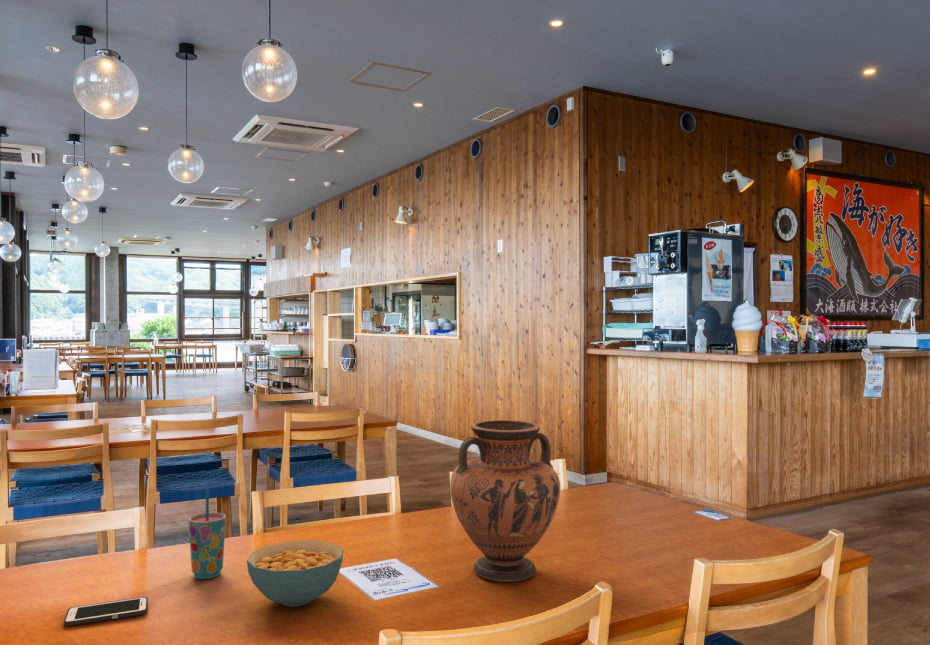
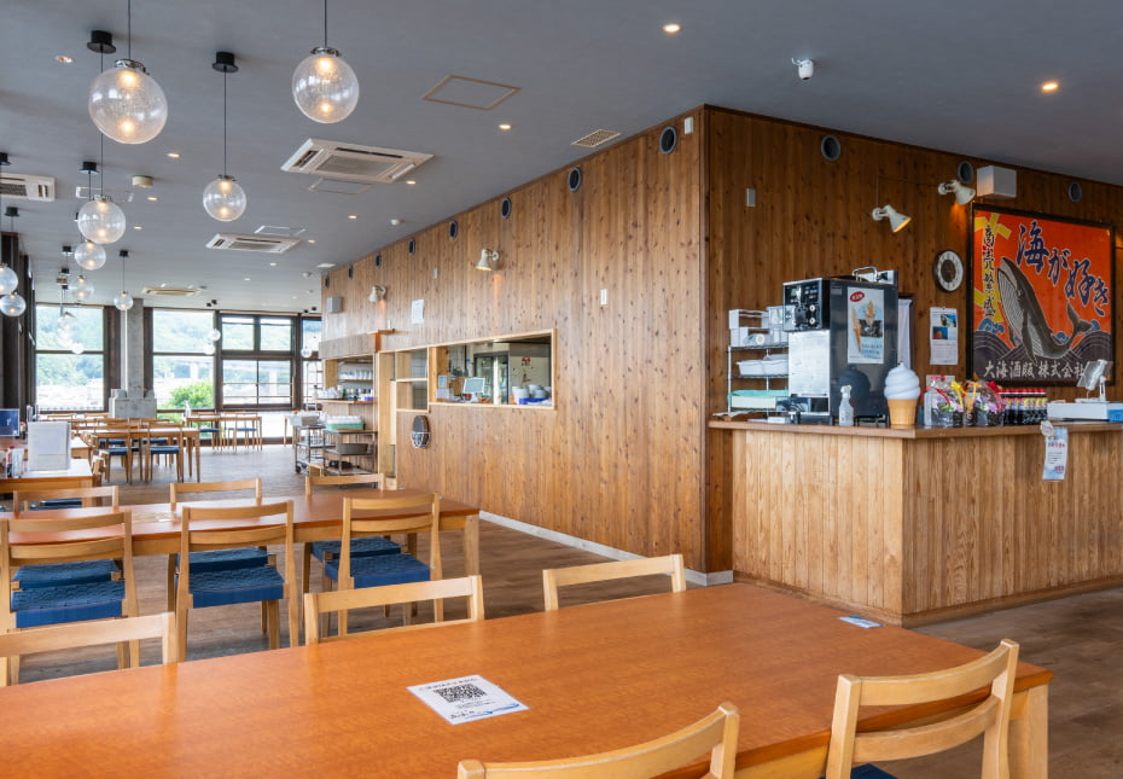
- cell phone [63,596,149,627]
- cup [188,488,227,580]
- vase [449,419,561,583]
- cereal bowl [246,540,345,608]
